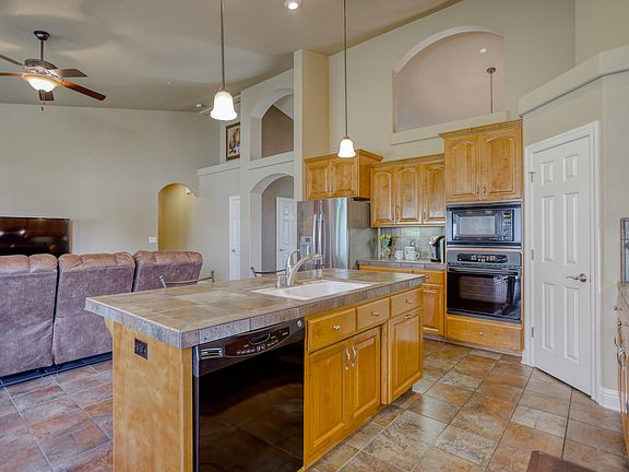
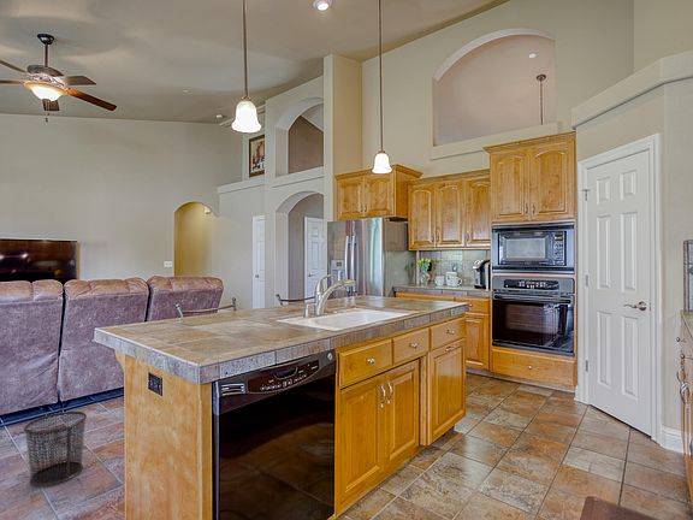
+ waste bin [23,410,88,488]
